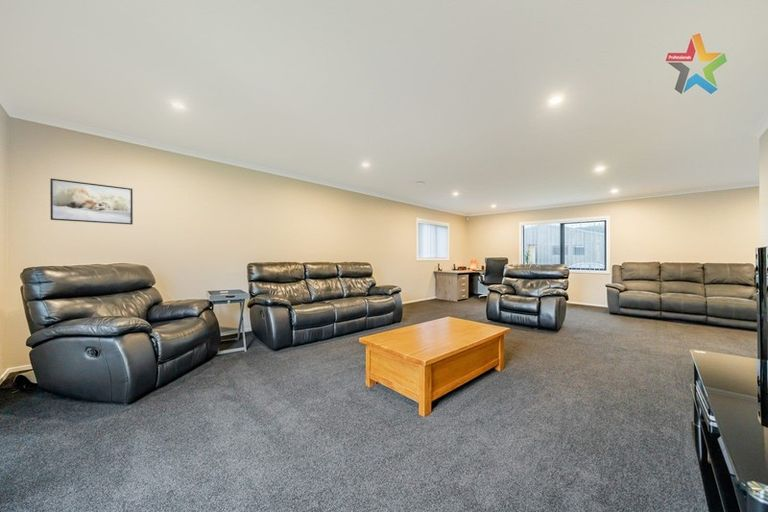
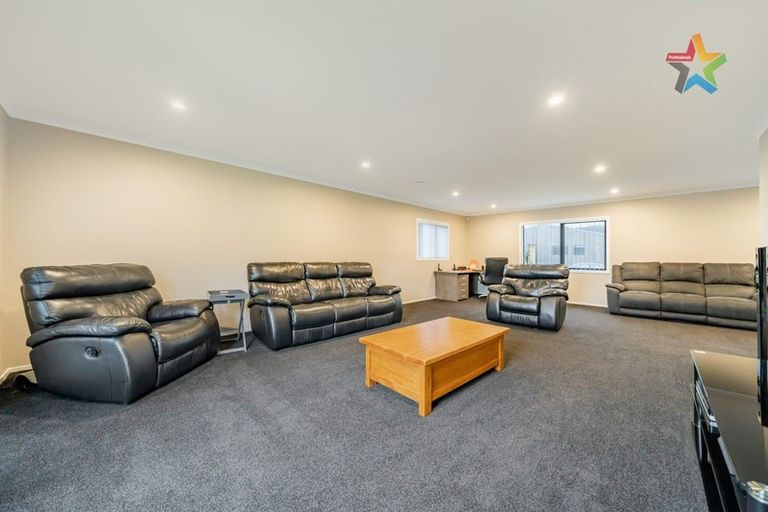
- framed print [49,178,134,225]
